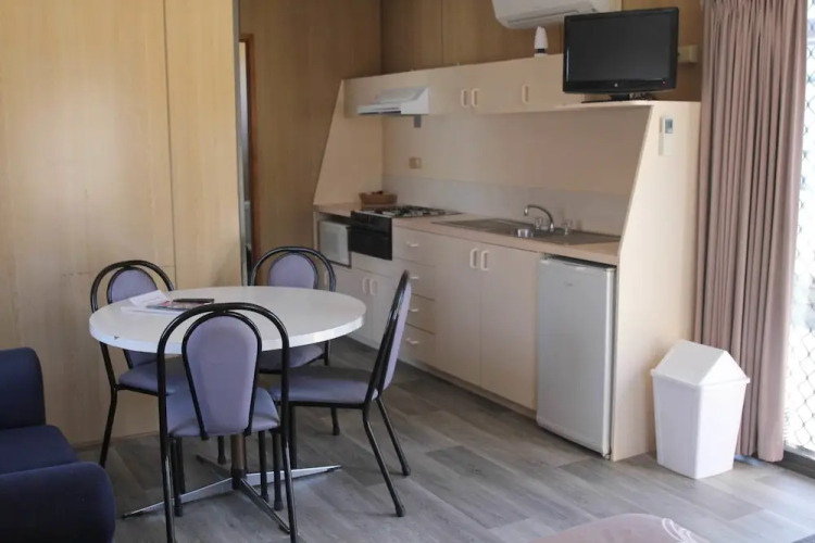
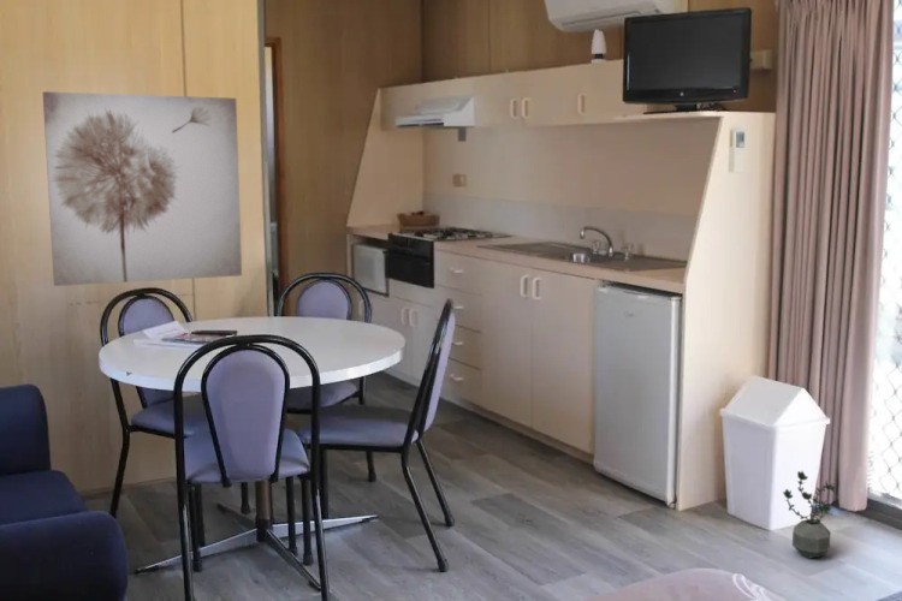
+ wall art [42,90,243,287]
+ potted plant [782,470,837,560]
